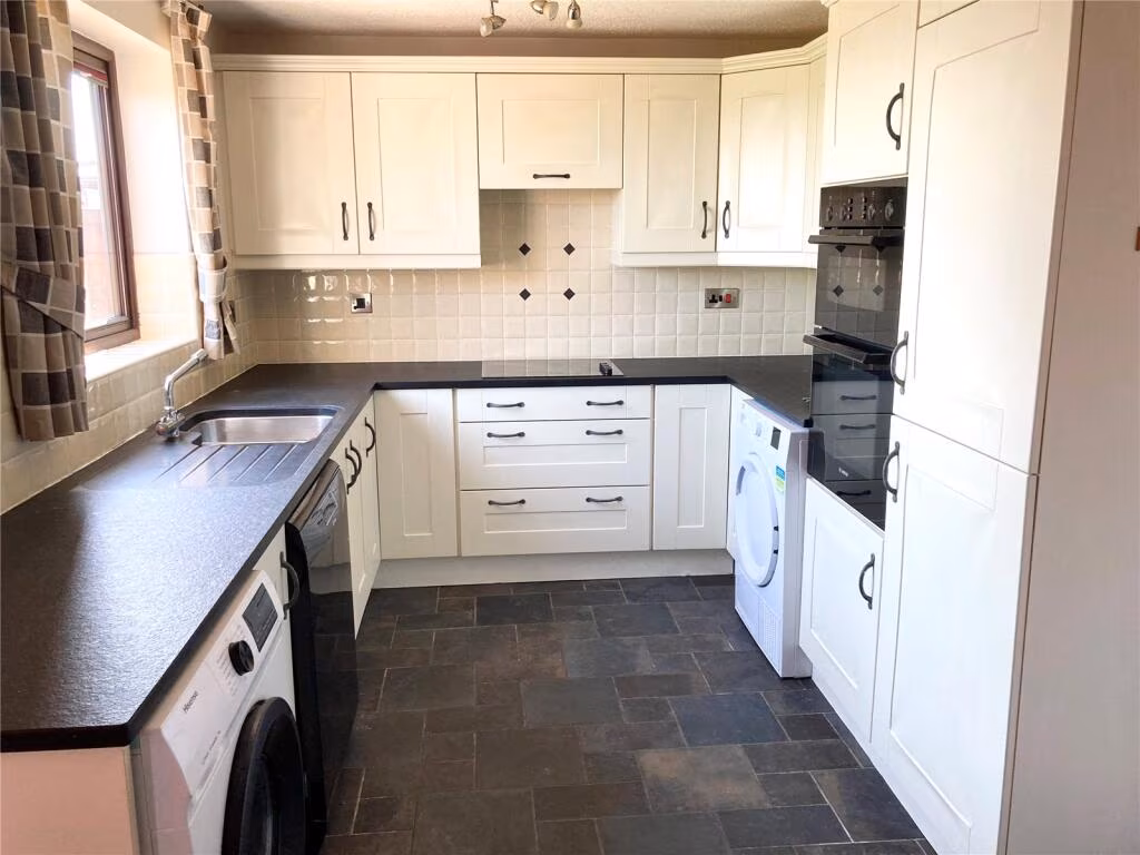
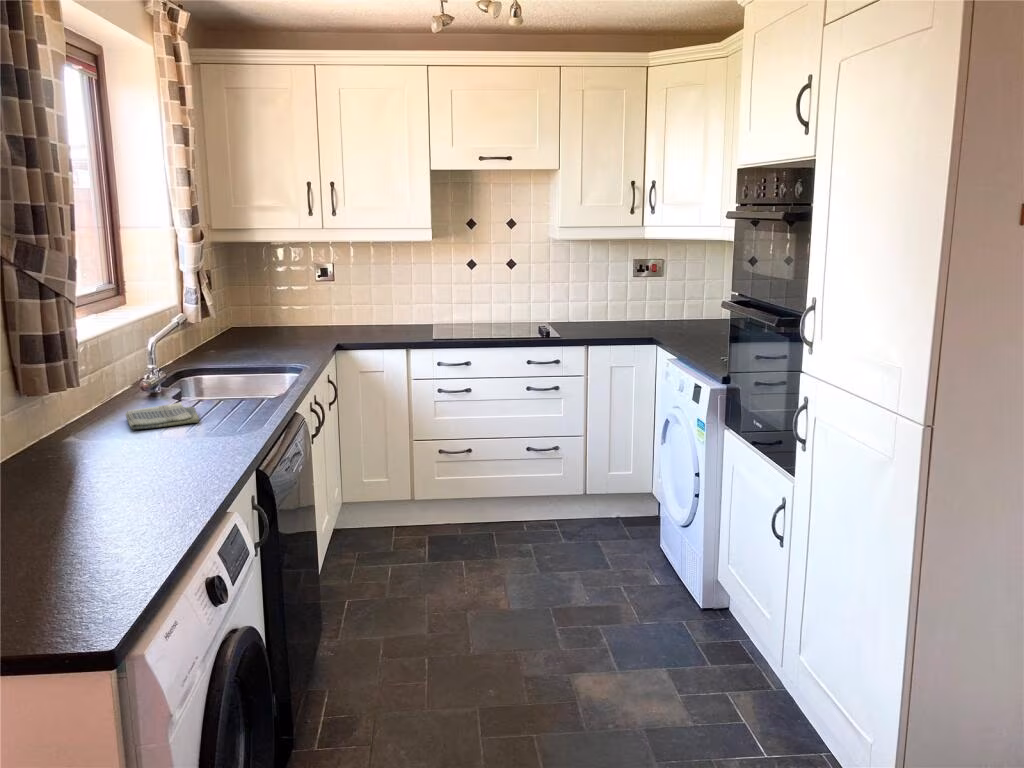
+ dish towel [124,401,200,430]
